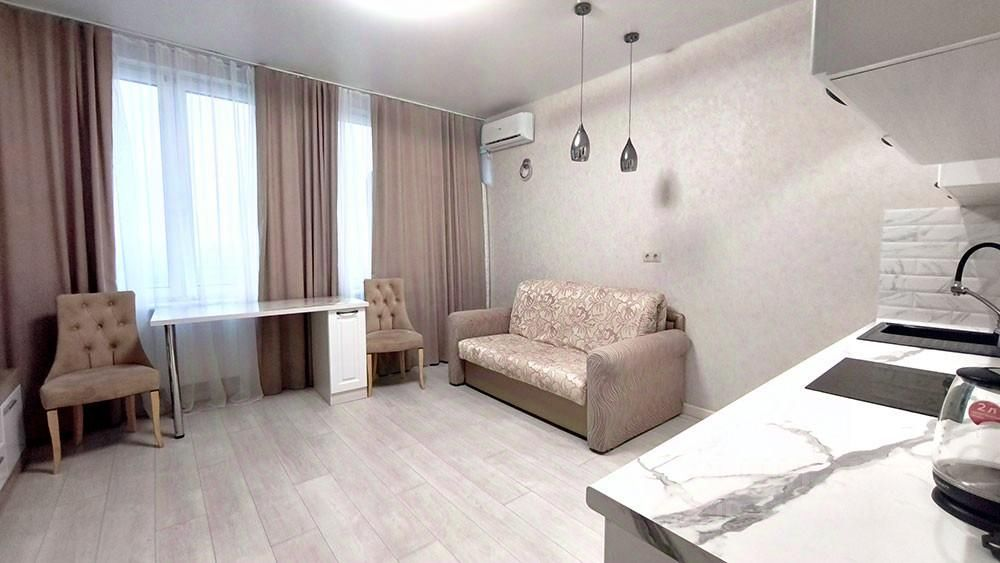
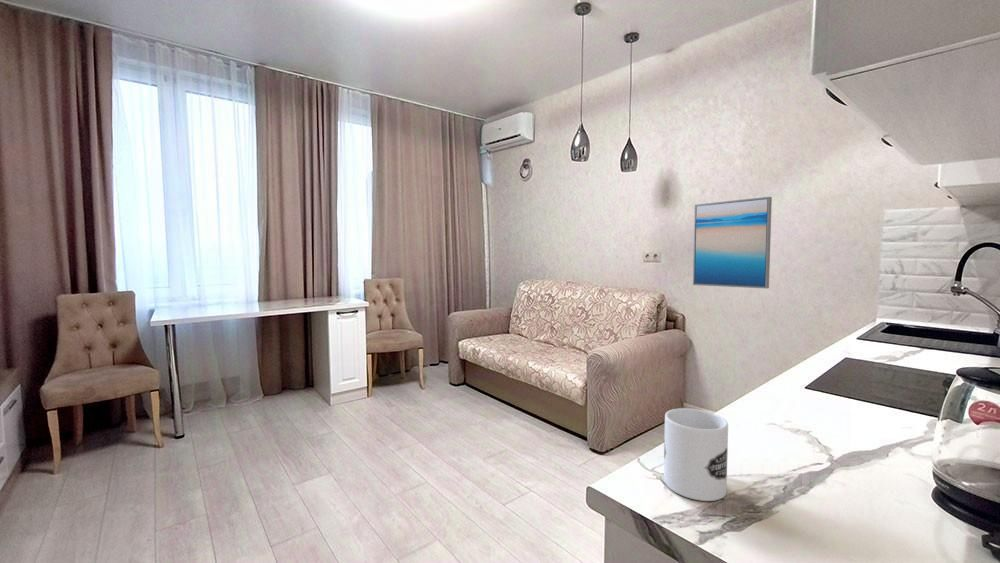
+ mug [663,407,729,502]
+ wall art [692,196,773,289]
